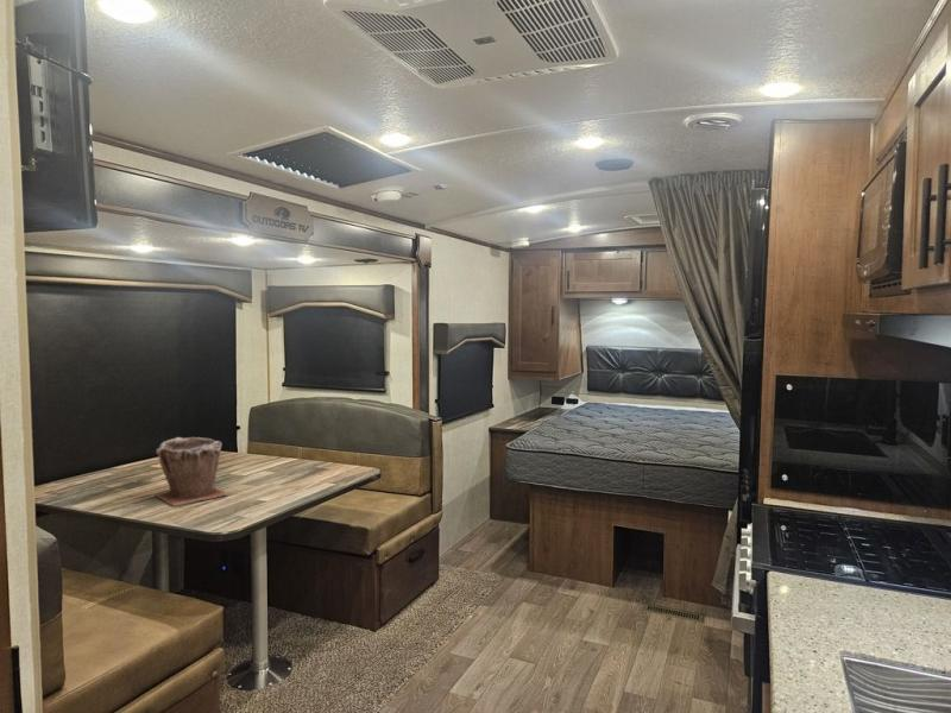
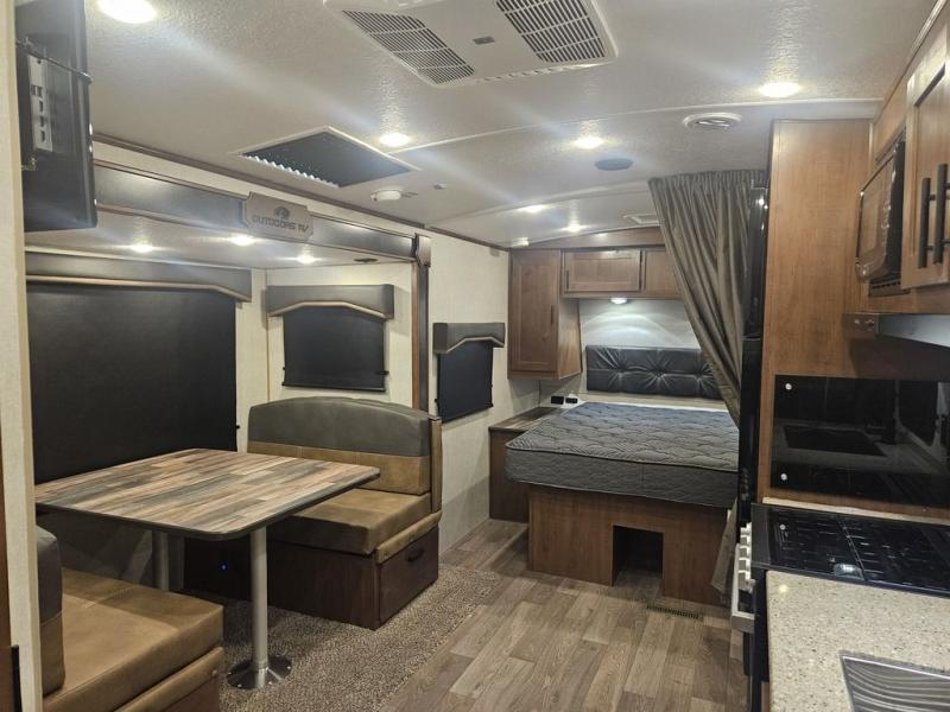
- plant pot [153,436,228,507]
